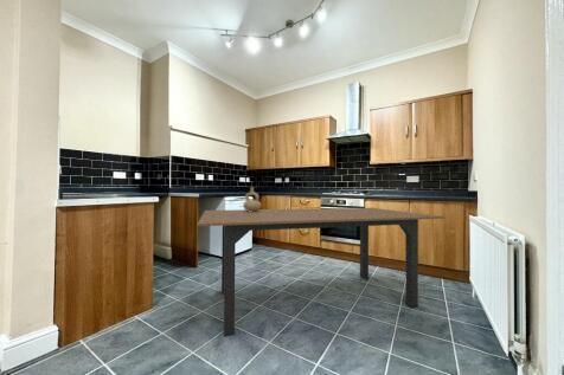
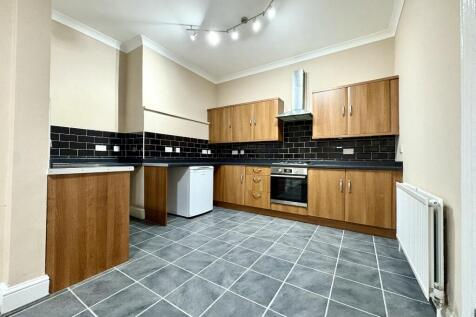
- ceramic jug [242,186,263,212]
- dining table [197,207,446,337]
